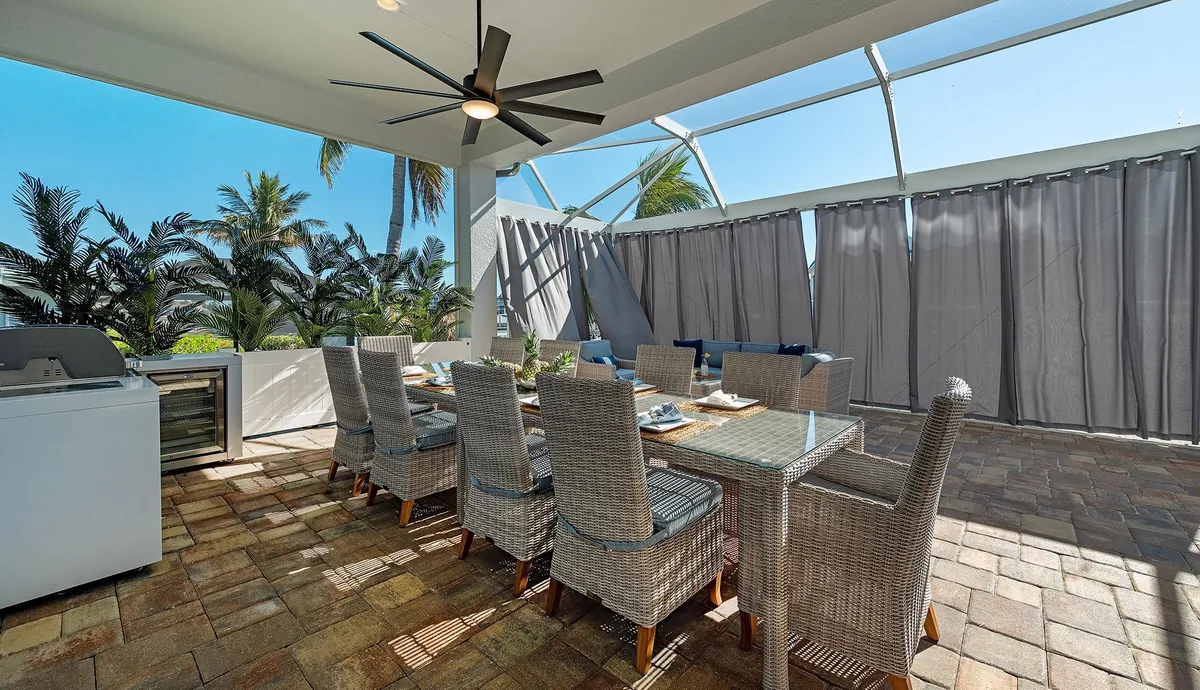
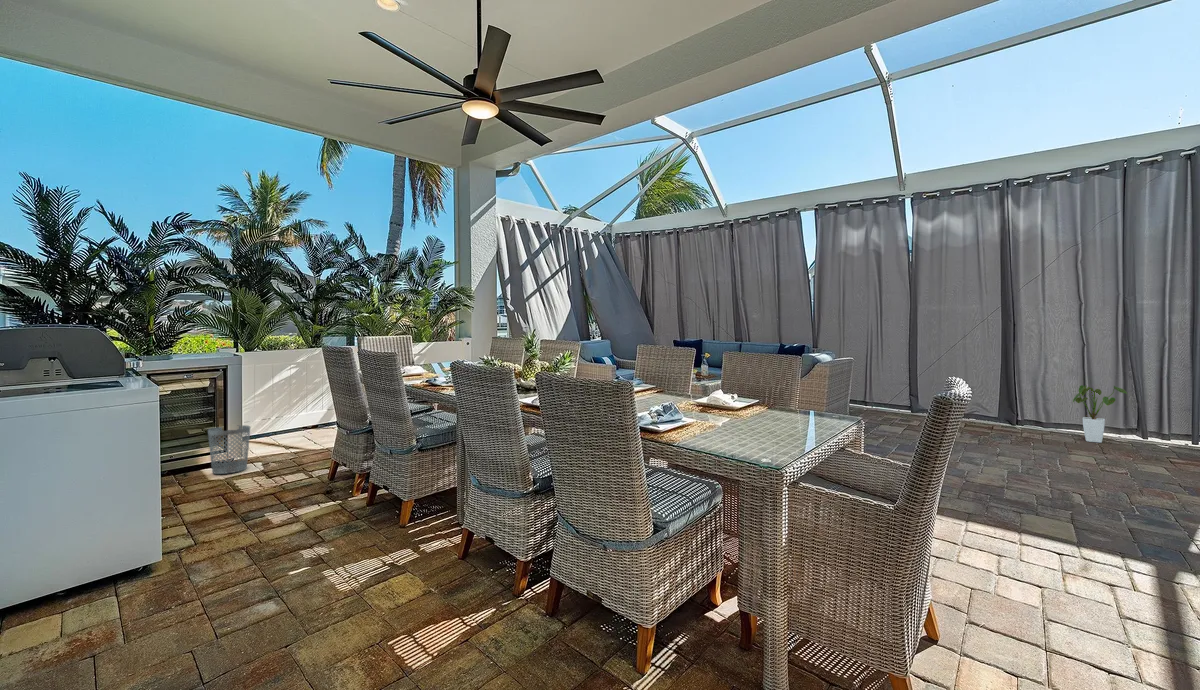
+ wastebasket [207,424,252,475]
+ house plant [1072,384,1129,444]
